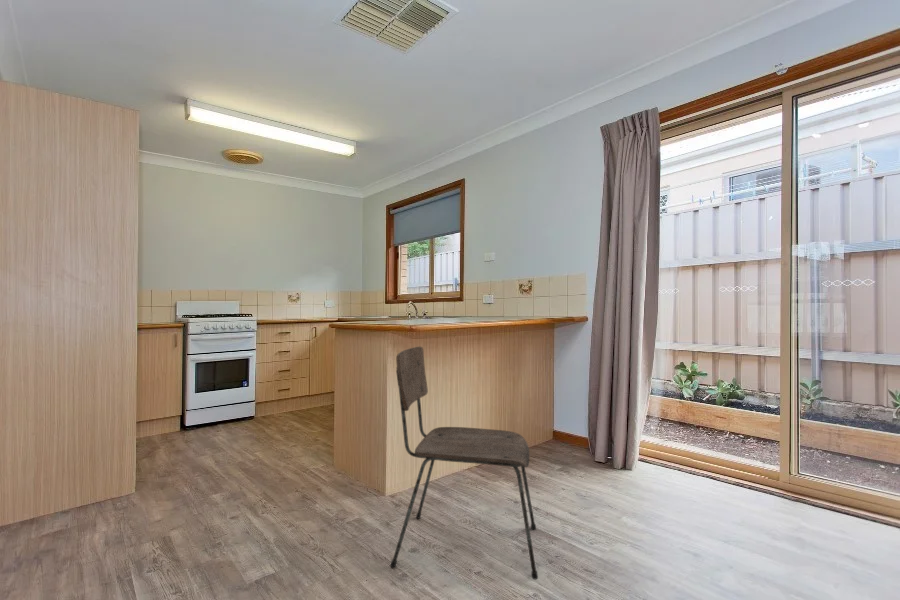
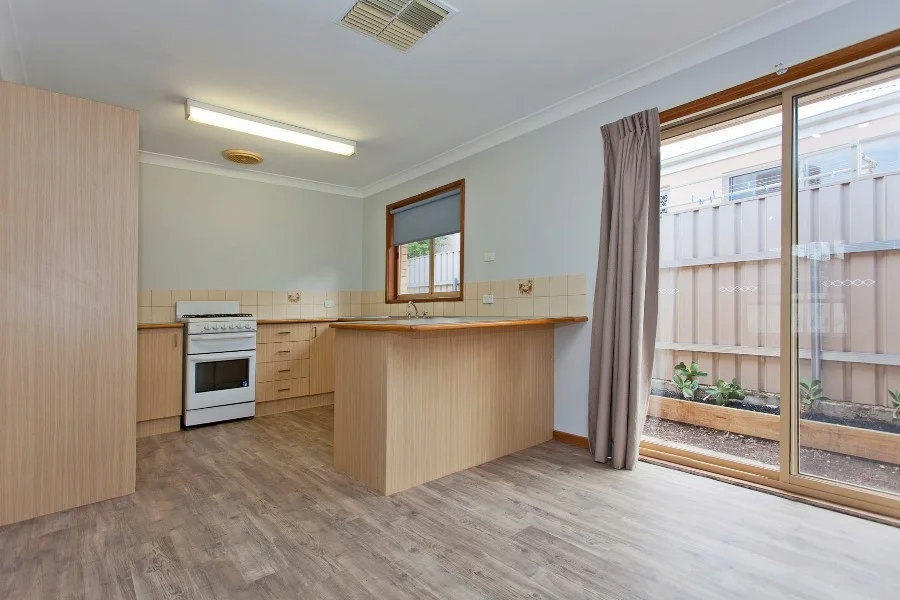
- dining chair [389,346,539,580]
